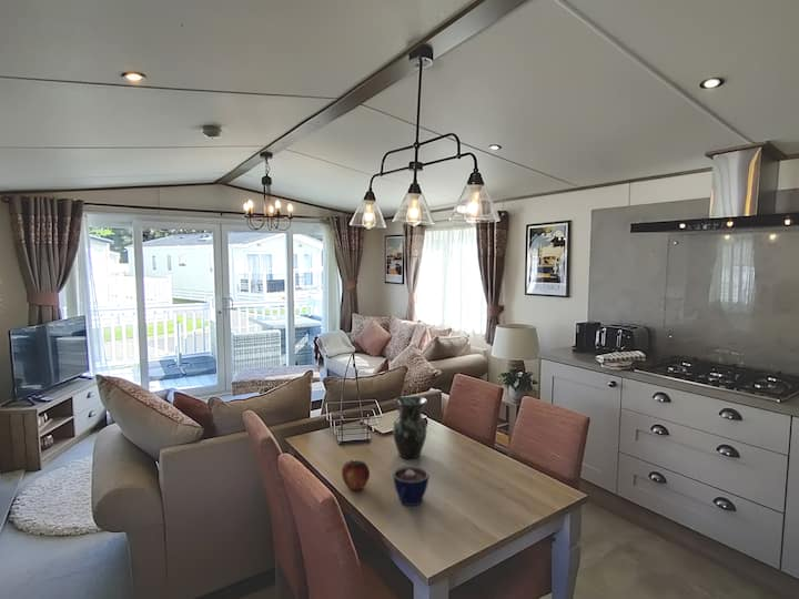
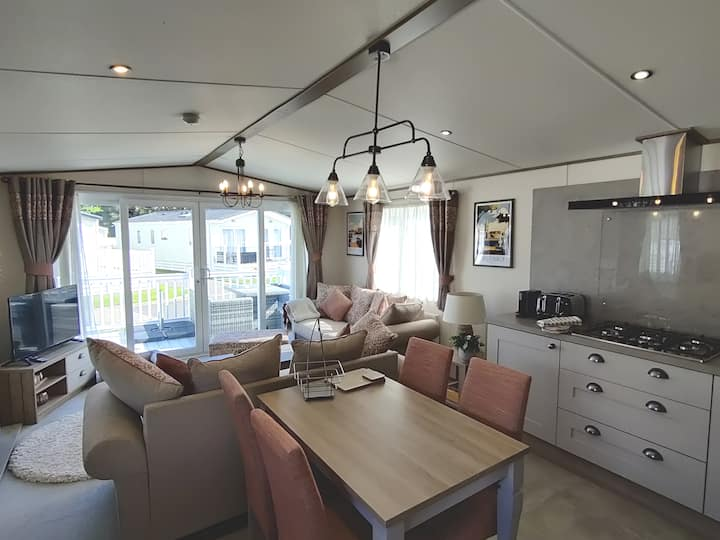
- cup [392,464,431,507]
- fruit [341,459,371,491]
- vase [392,395,428,459]
